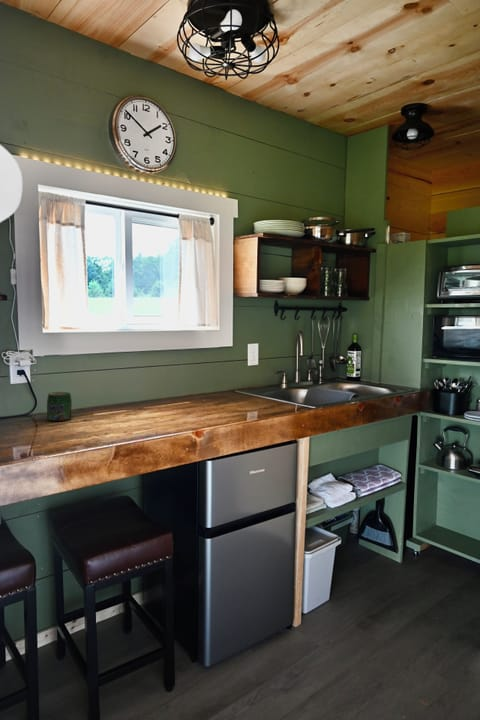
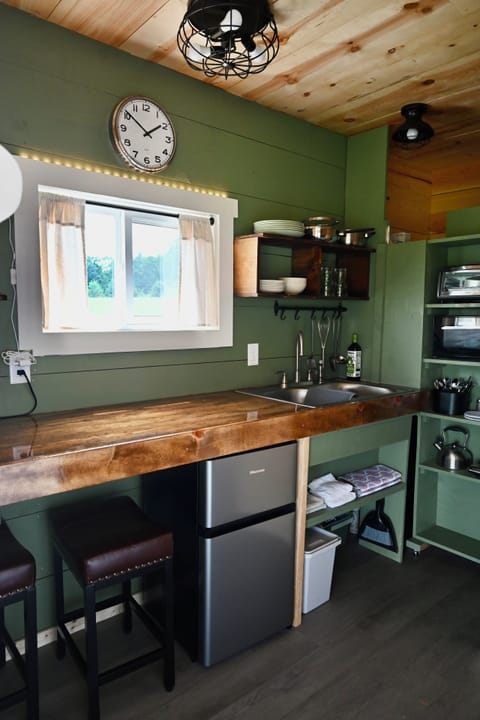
- jar [46,391,73,422]
